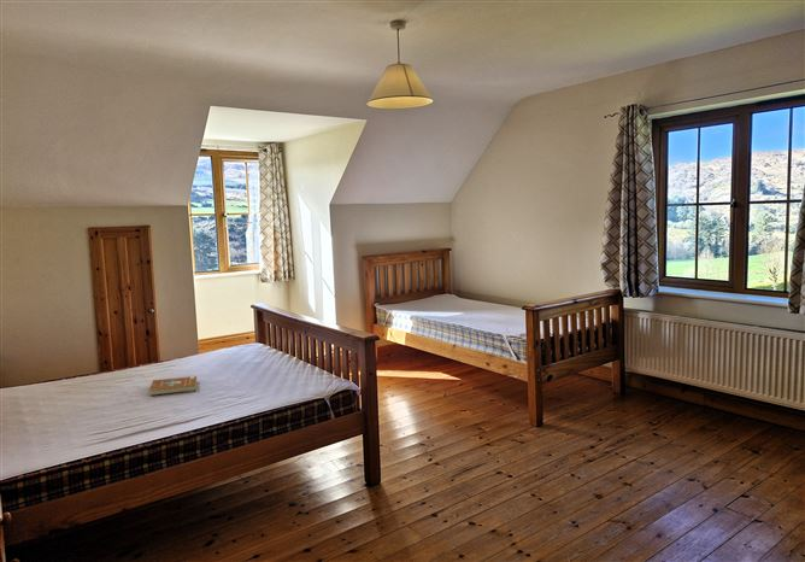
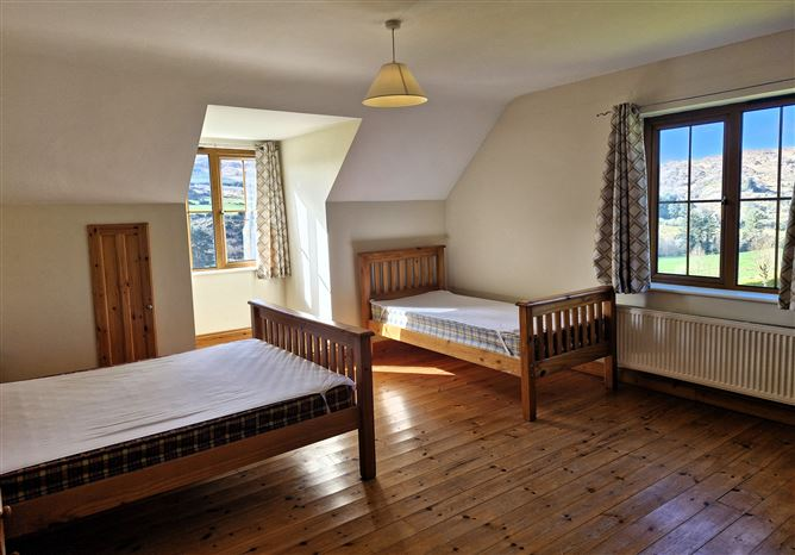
- book [148,375,198,397]
